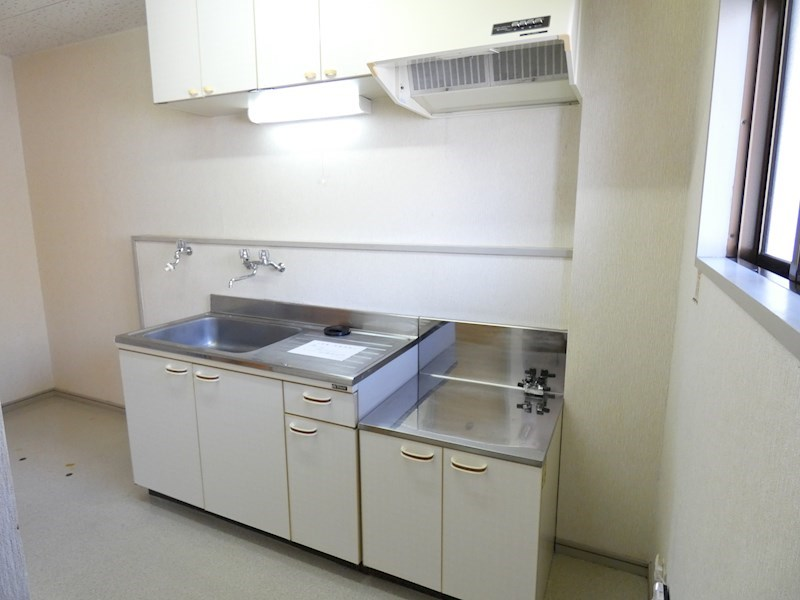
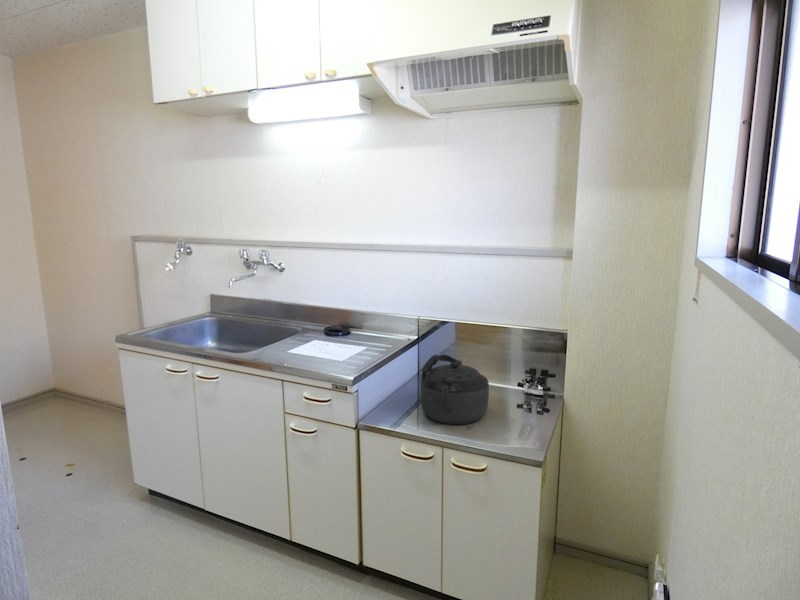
+ kettle [420,354,490,426]
